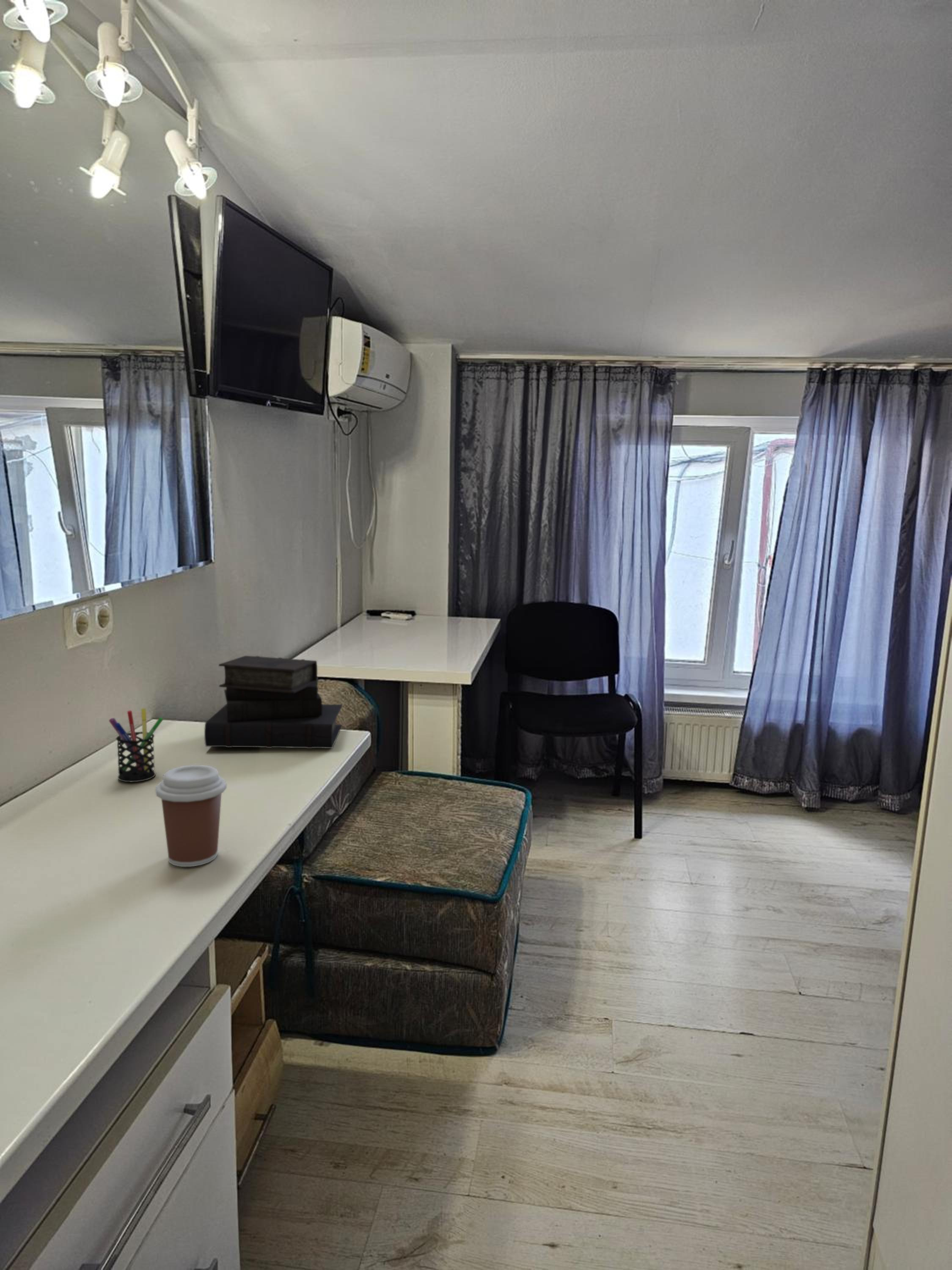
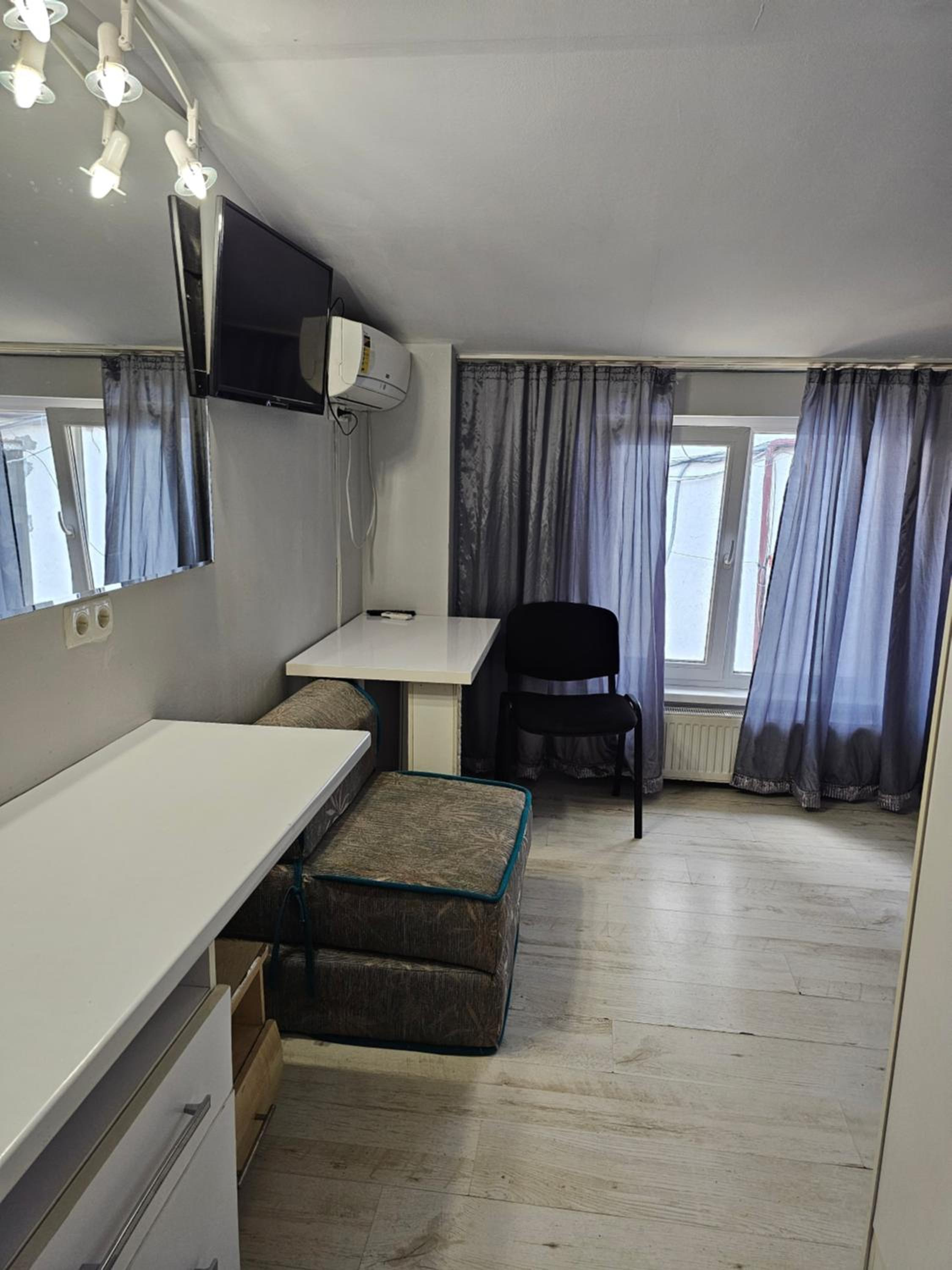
- coffee cup [155,765,227,867]
- diary [204,655,343,749]
- pen holder [108,708,164,783]
